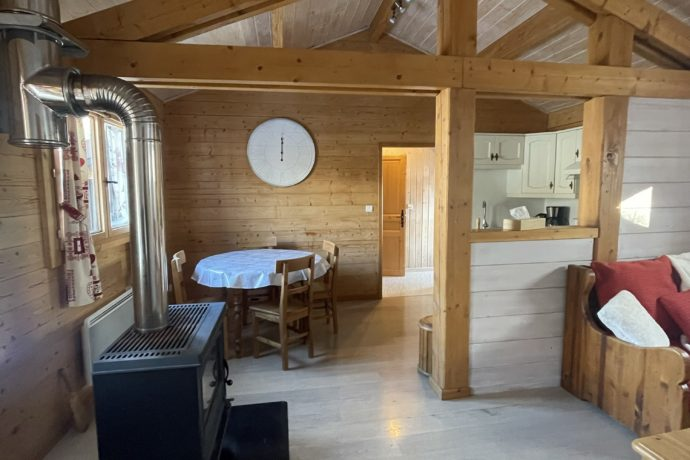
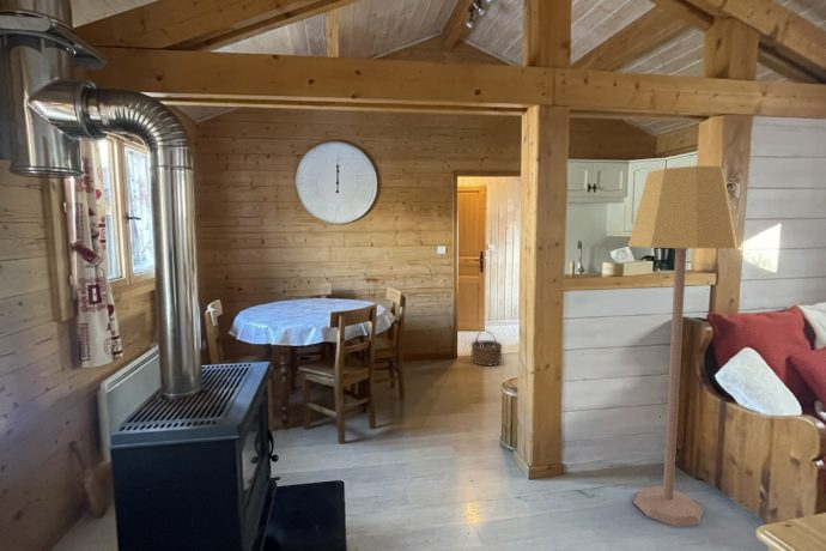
+ lamp [626,164,739,527]
+ wicker basket [469,329,504,368]
